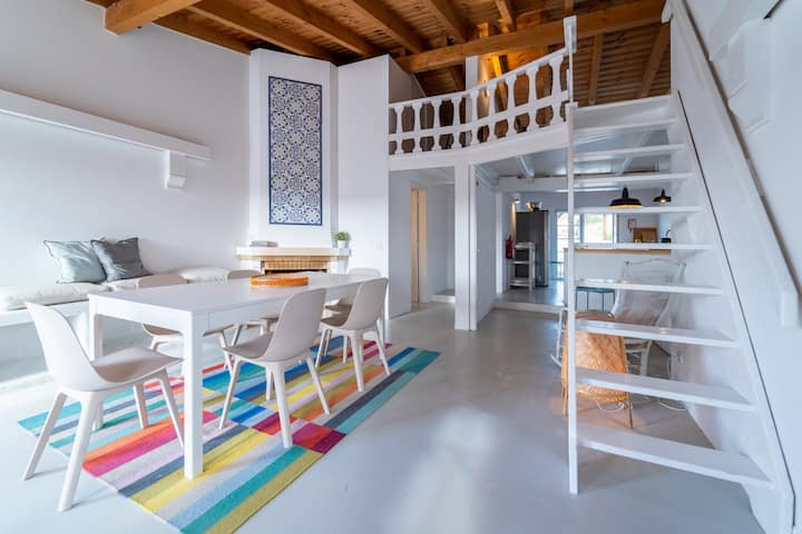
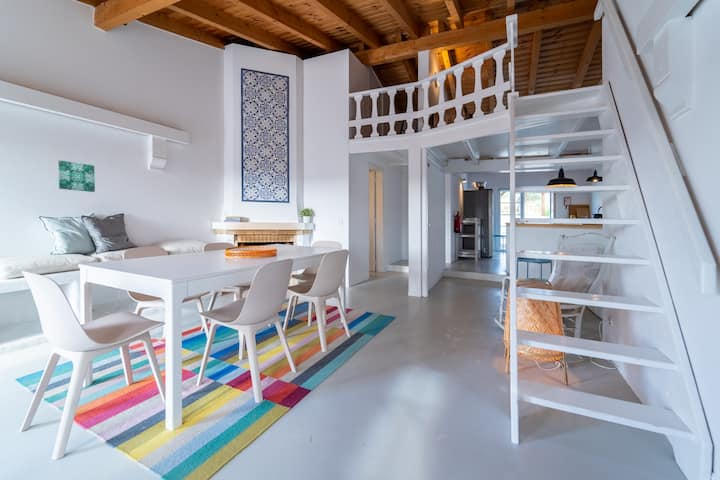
+ wall art [57,159,96,193]
